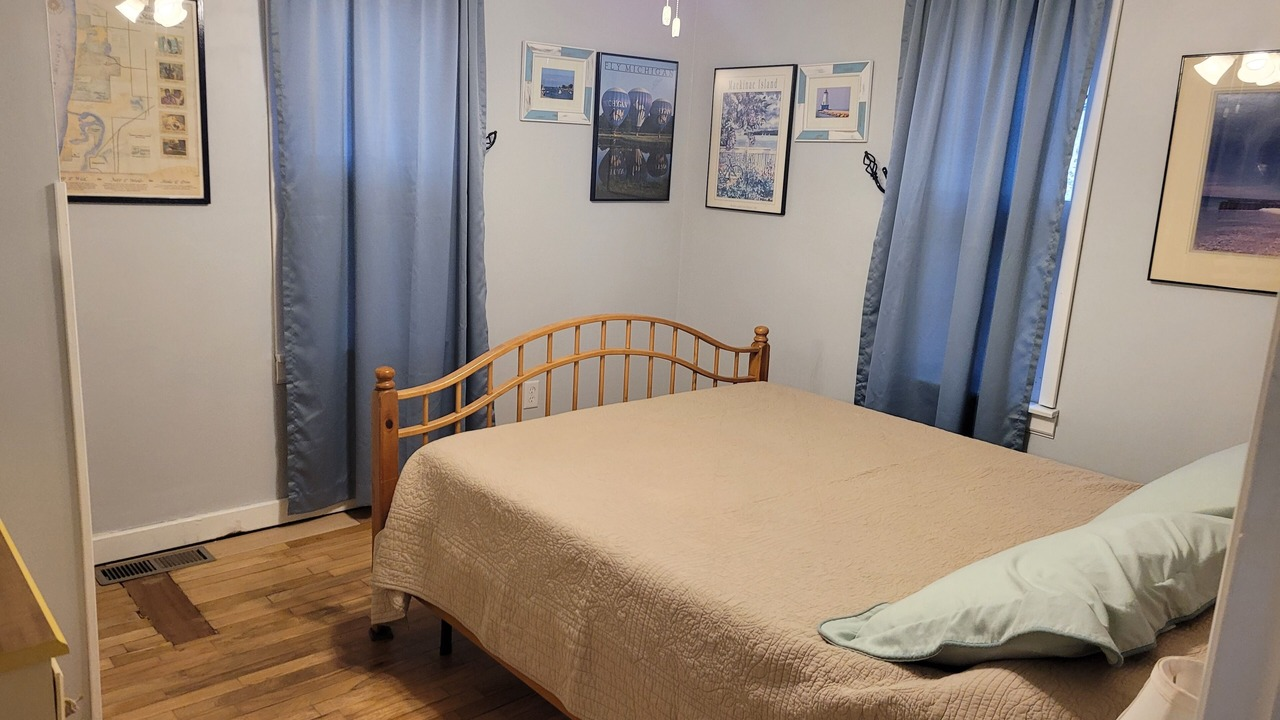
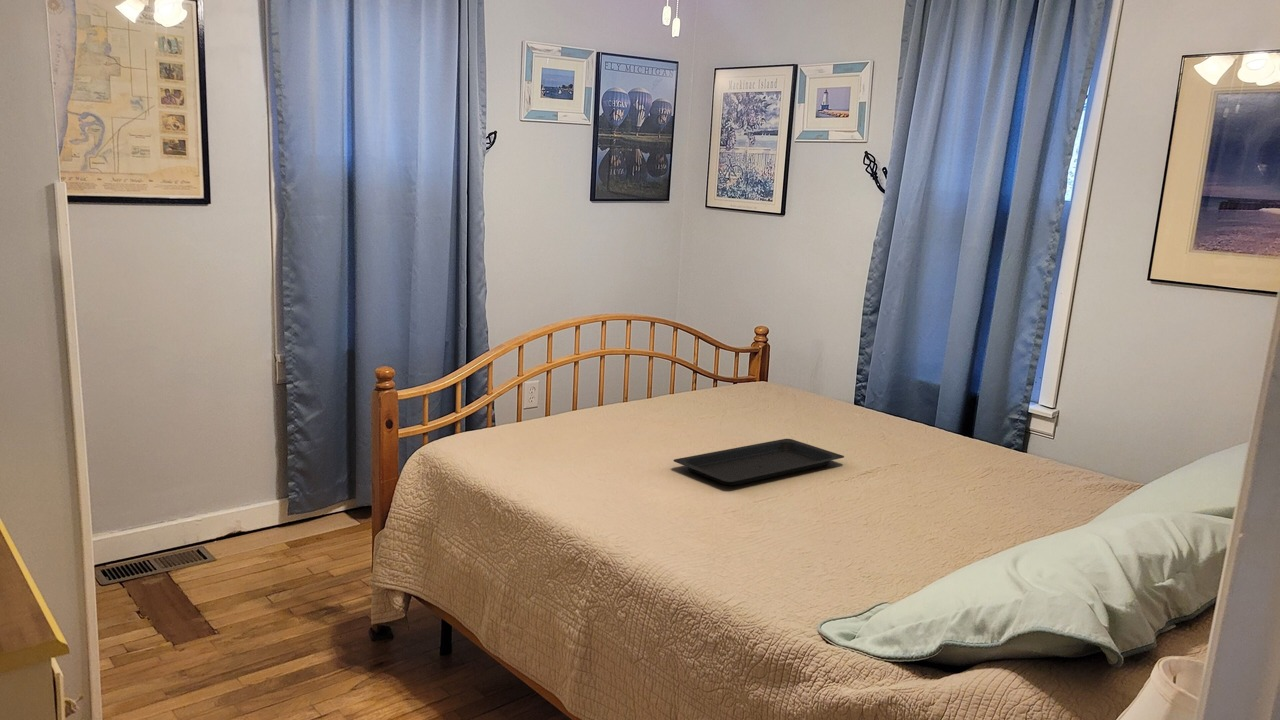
+ serving tray [672,438,845,486]
